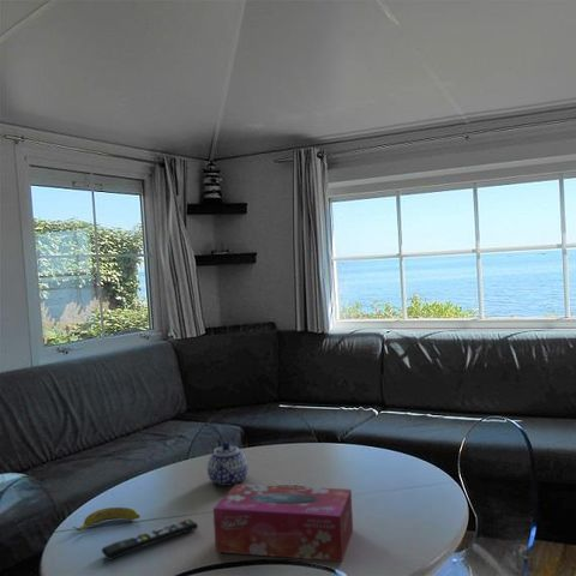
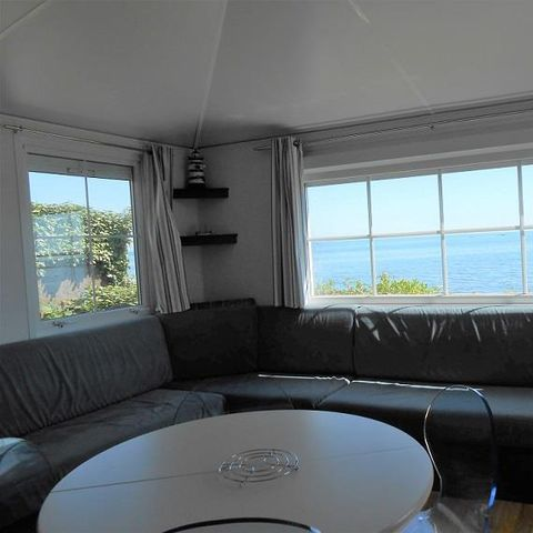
- banana [72,506,140,532]
- remote control [101,518,199,562]
- tissue box [212,484,354,563]
- teapot [206,440,248,487]
